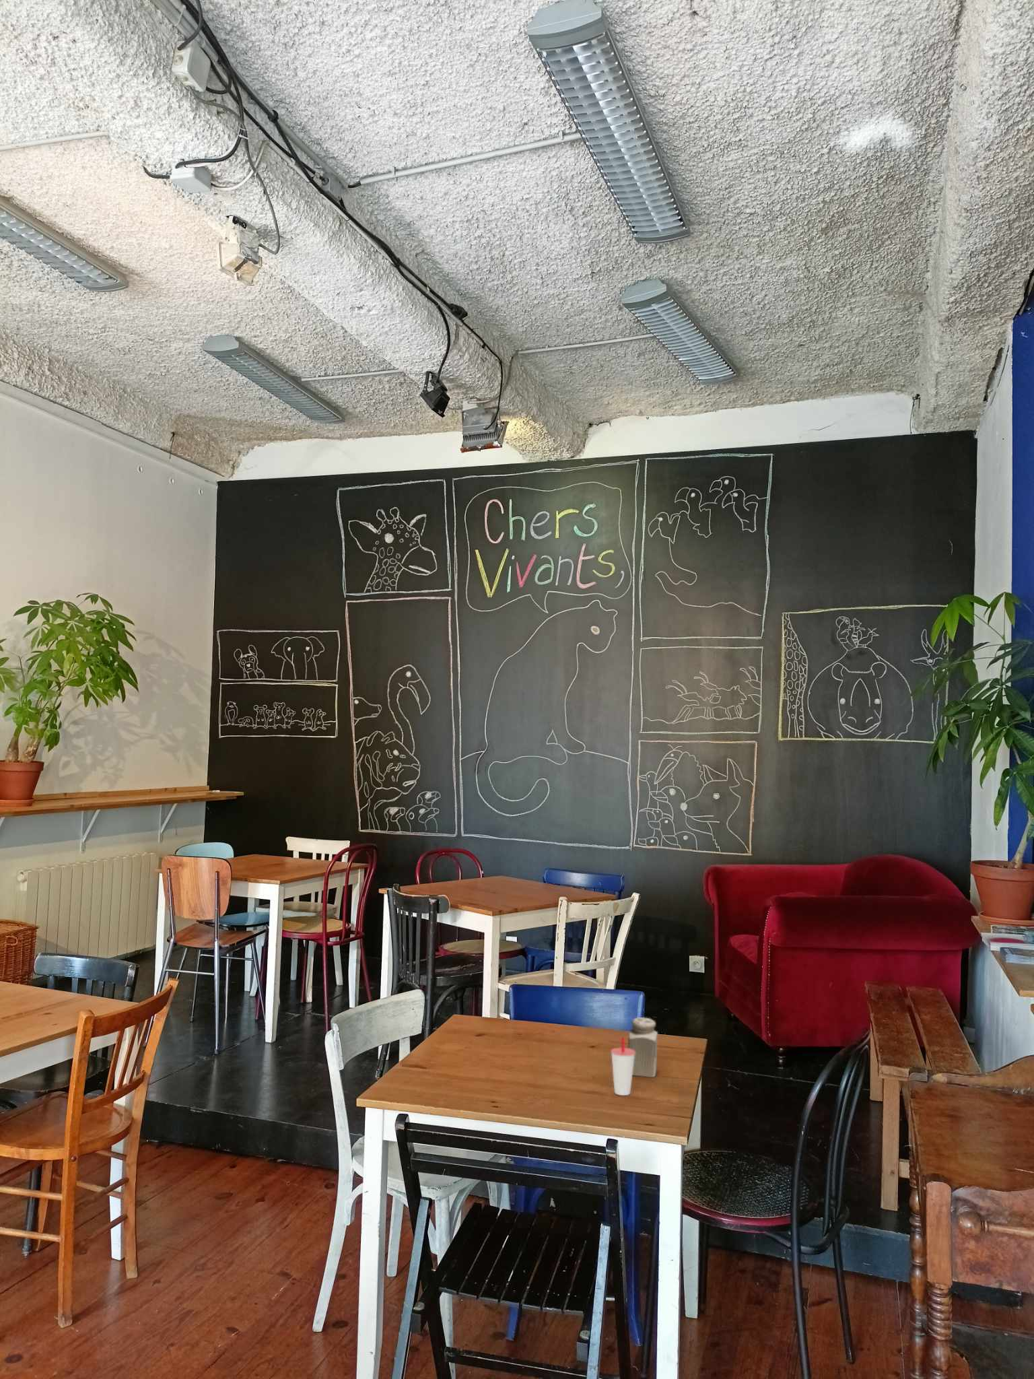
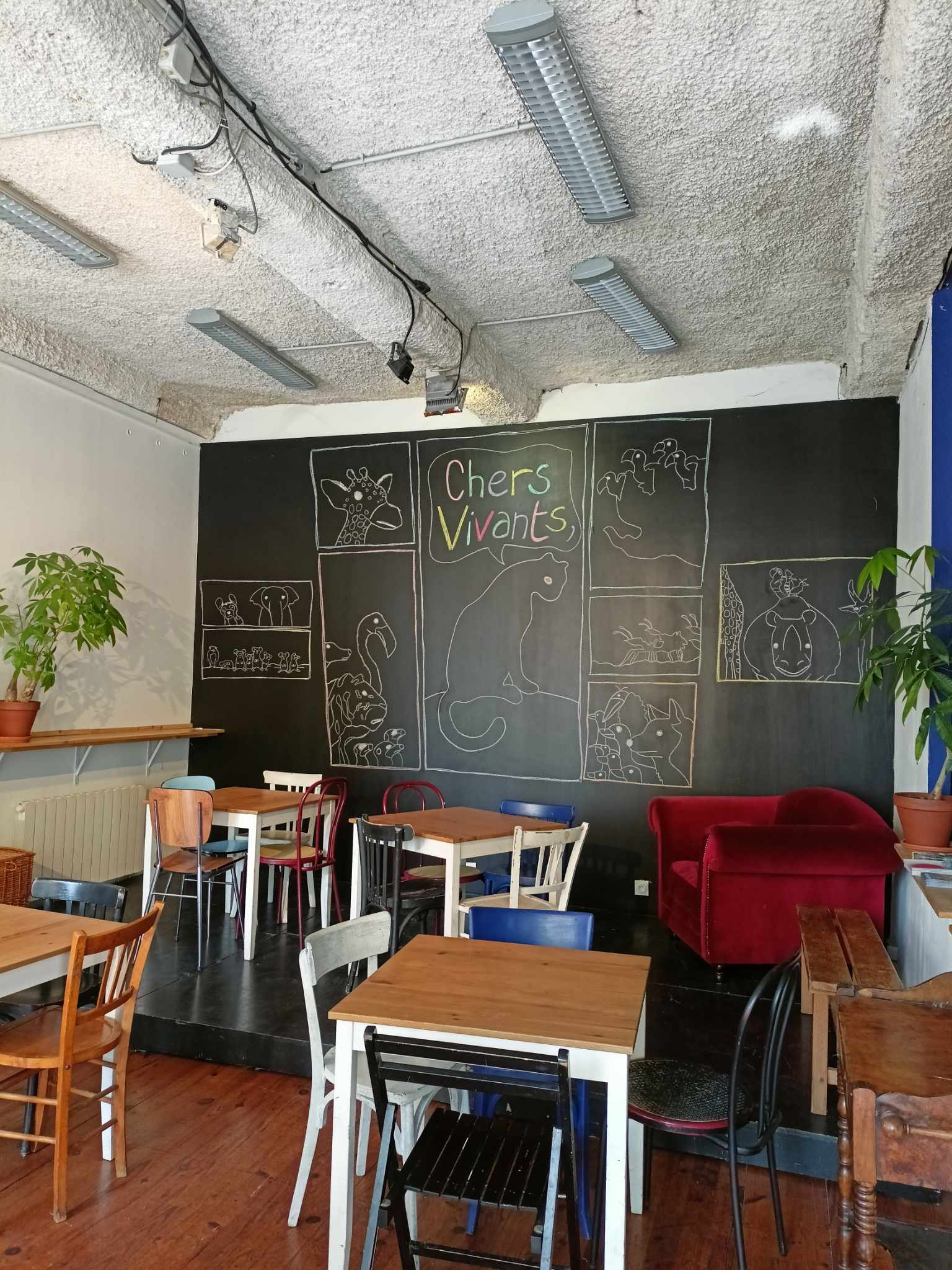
- cup [610,1037,635,1097]
- salt shaker [628,1016,658,1078]
